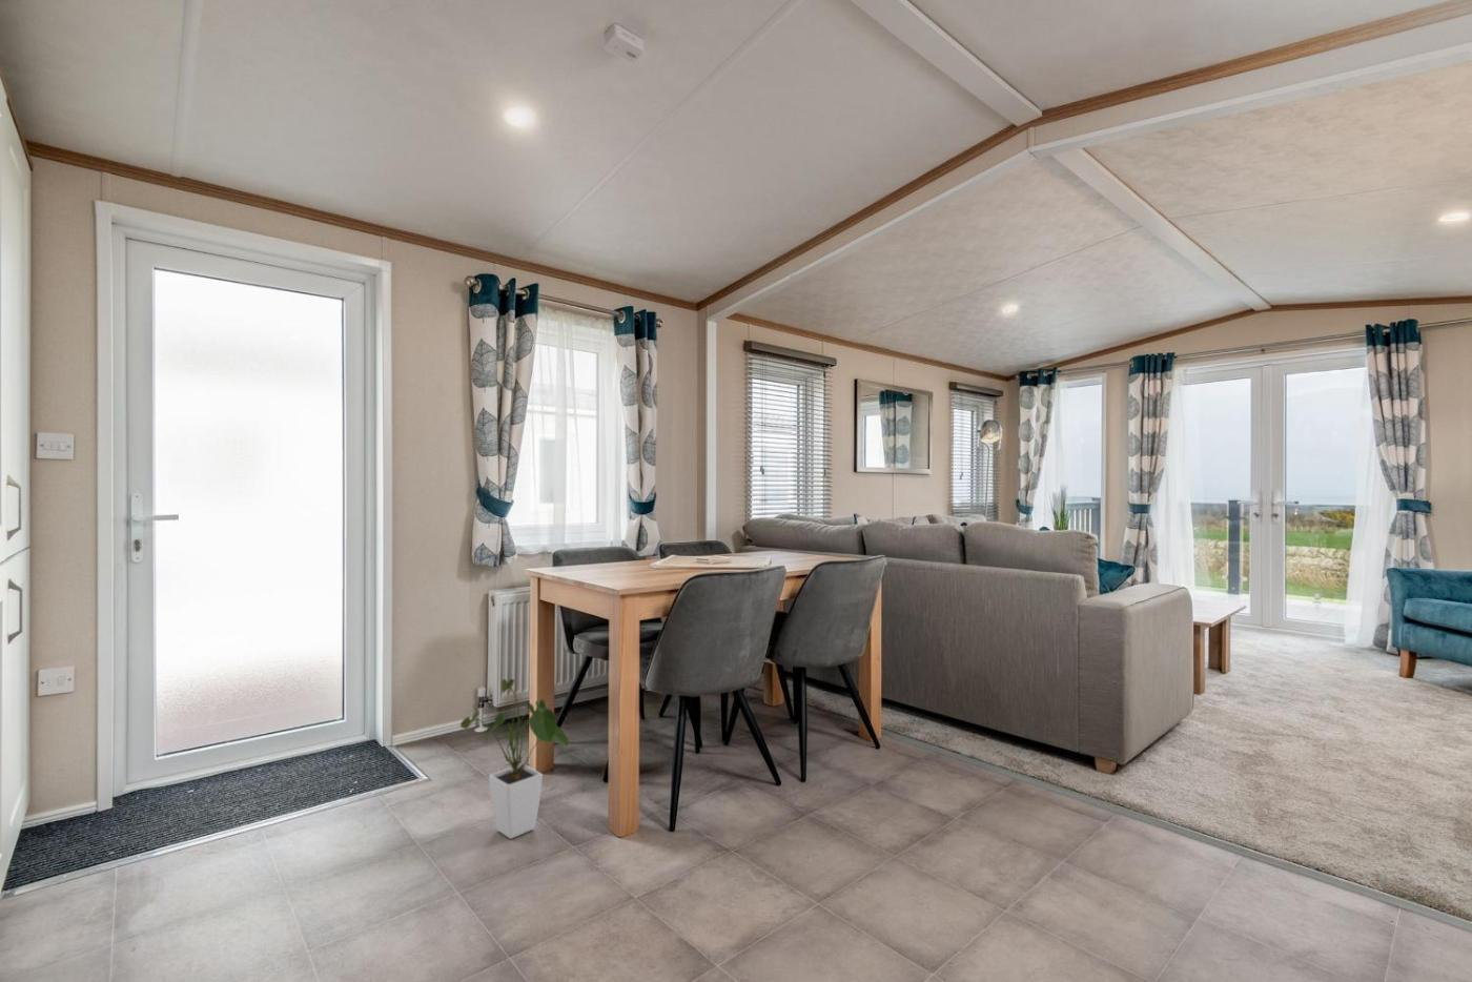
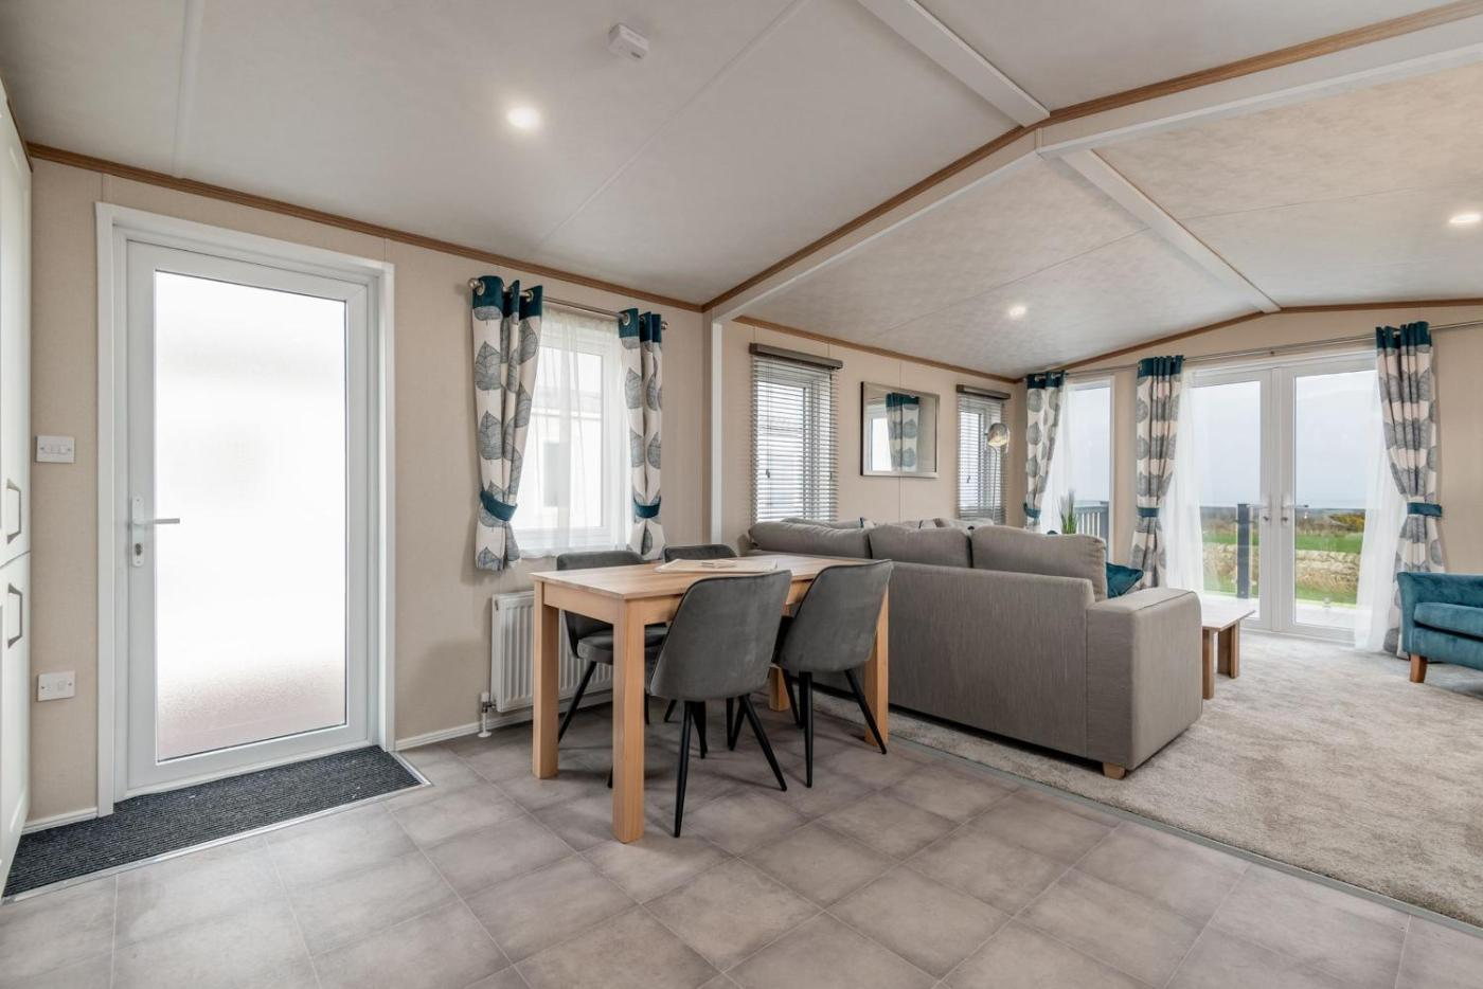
- house plant [459,678,571,840]
